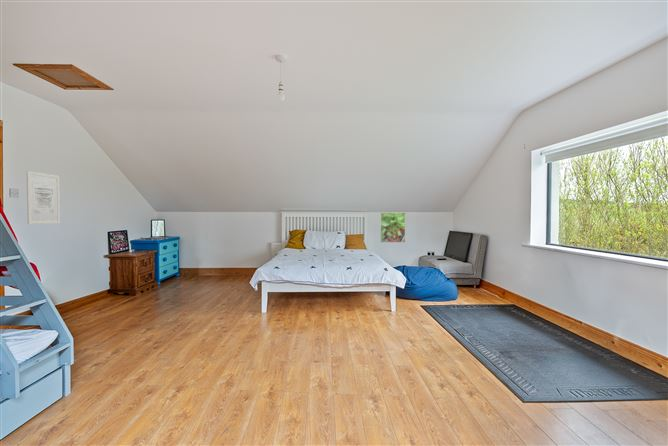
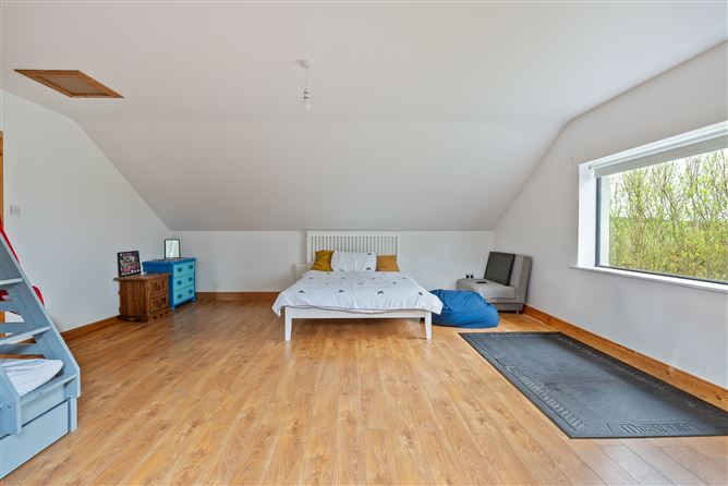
- wall art [25,170,61,225]
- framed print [379,211,406,243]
